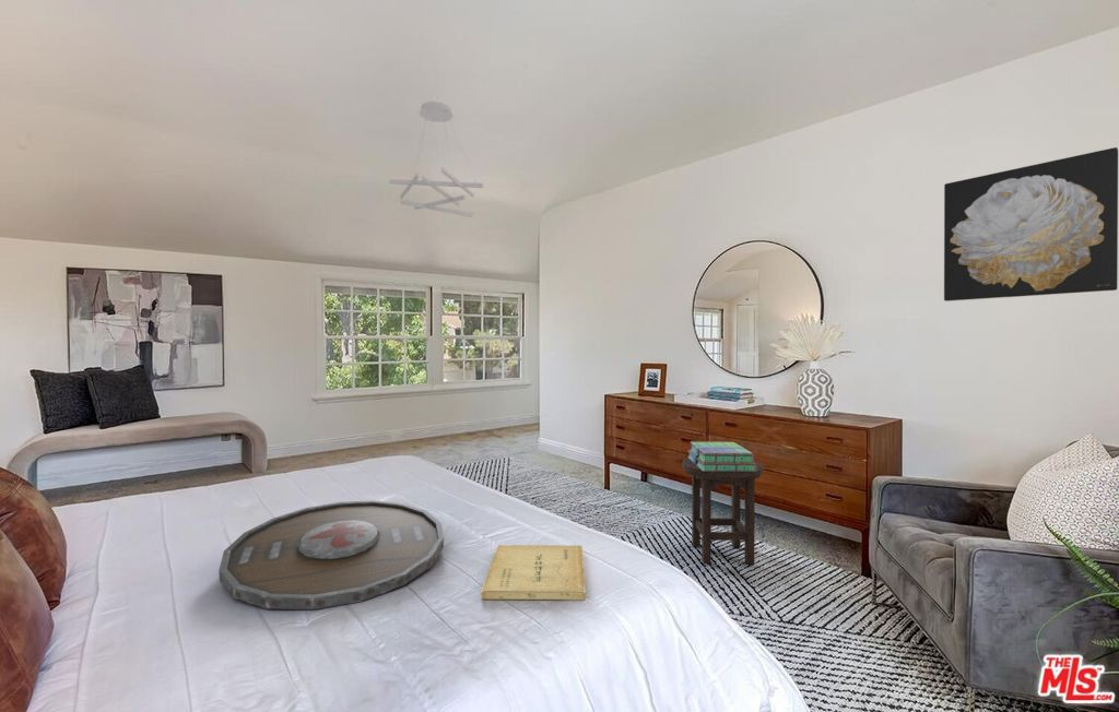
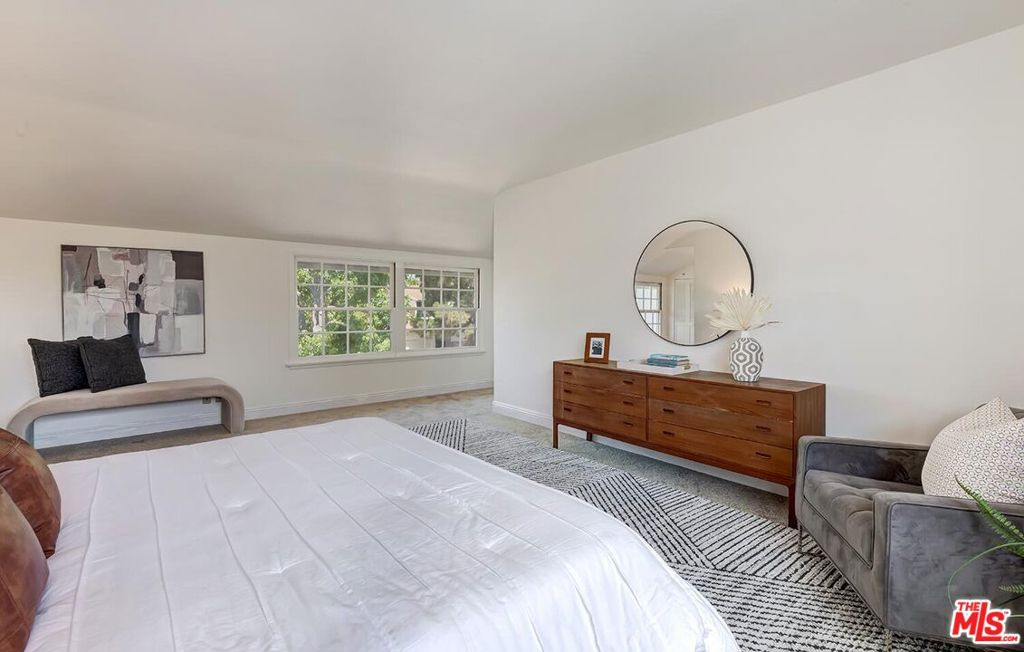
- wall art [943,146,1119,302]
- stool [681,458,765,565]
- serving tray [217,499,445,610]
- stack of books [686,441,757,472]
- book [480,544,587,601]
- ceiling light fixture [388,100,484,218]
